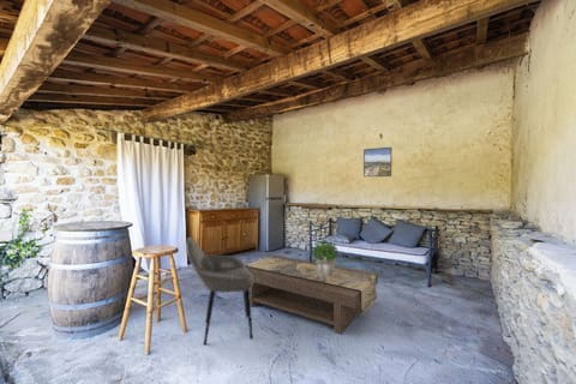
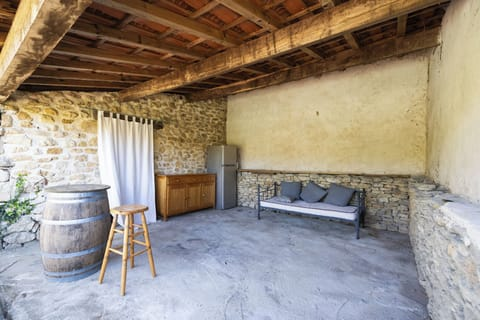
- potted plant [310,239,340,276]
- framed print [362,146,394,178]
- coffee table [245,254,379,336]
- armchair [185,236,254,347]
